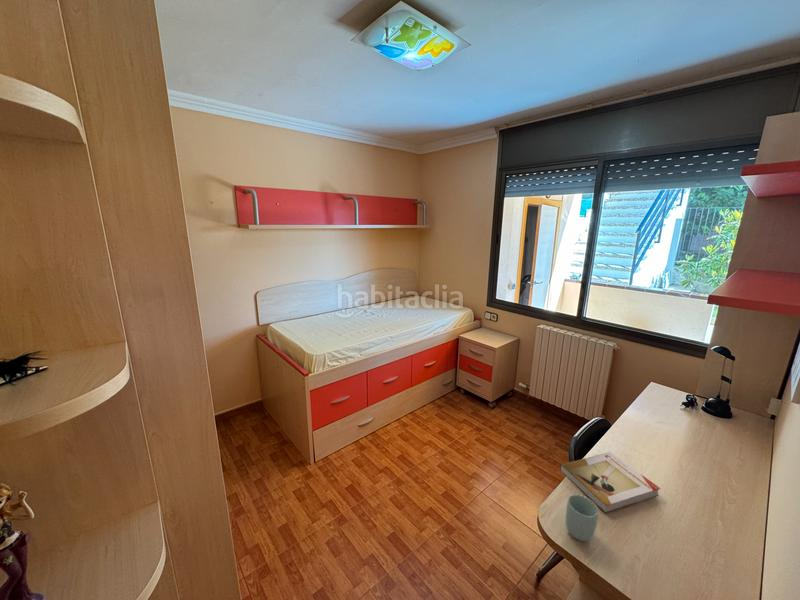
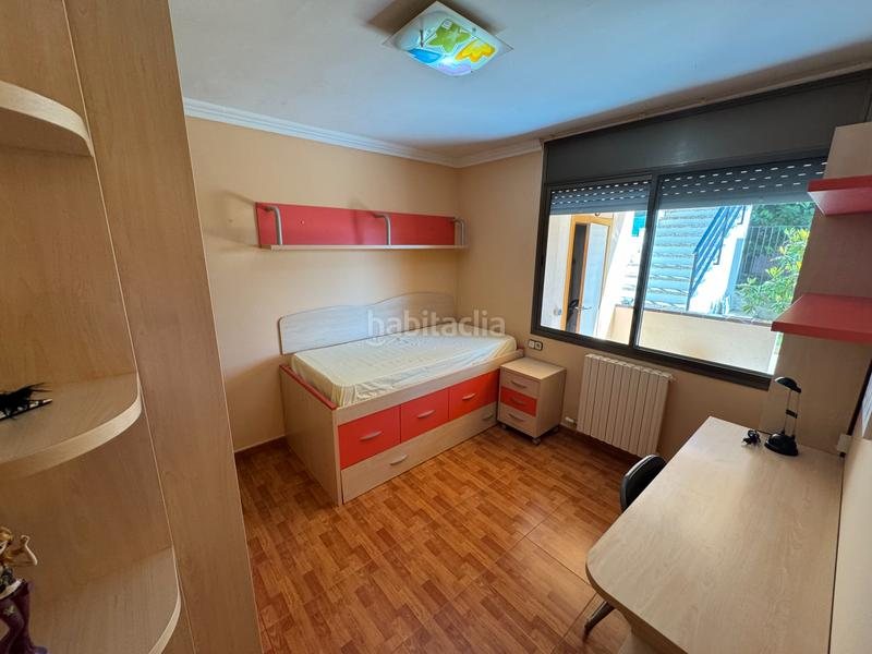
- book [559,451,661,514]
- cup [565,493,600,542]
